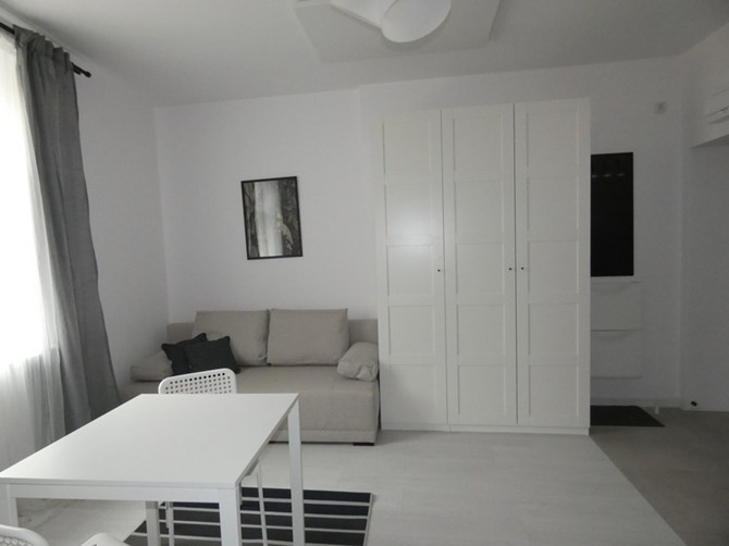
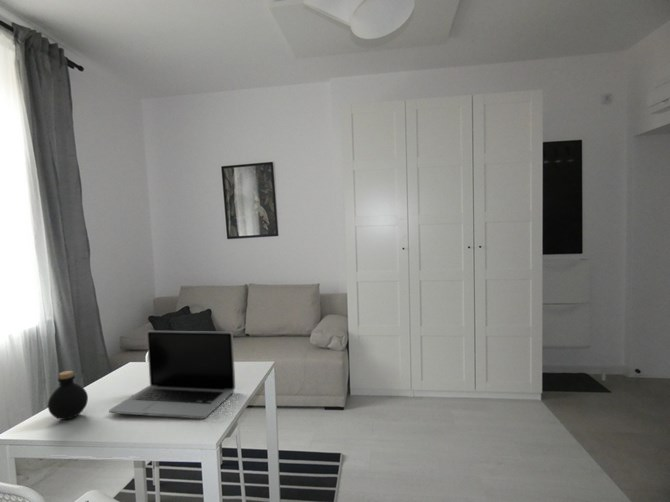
+ laptop [108,330,236,420]
+ bottle [47,370,89,421]
